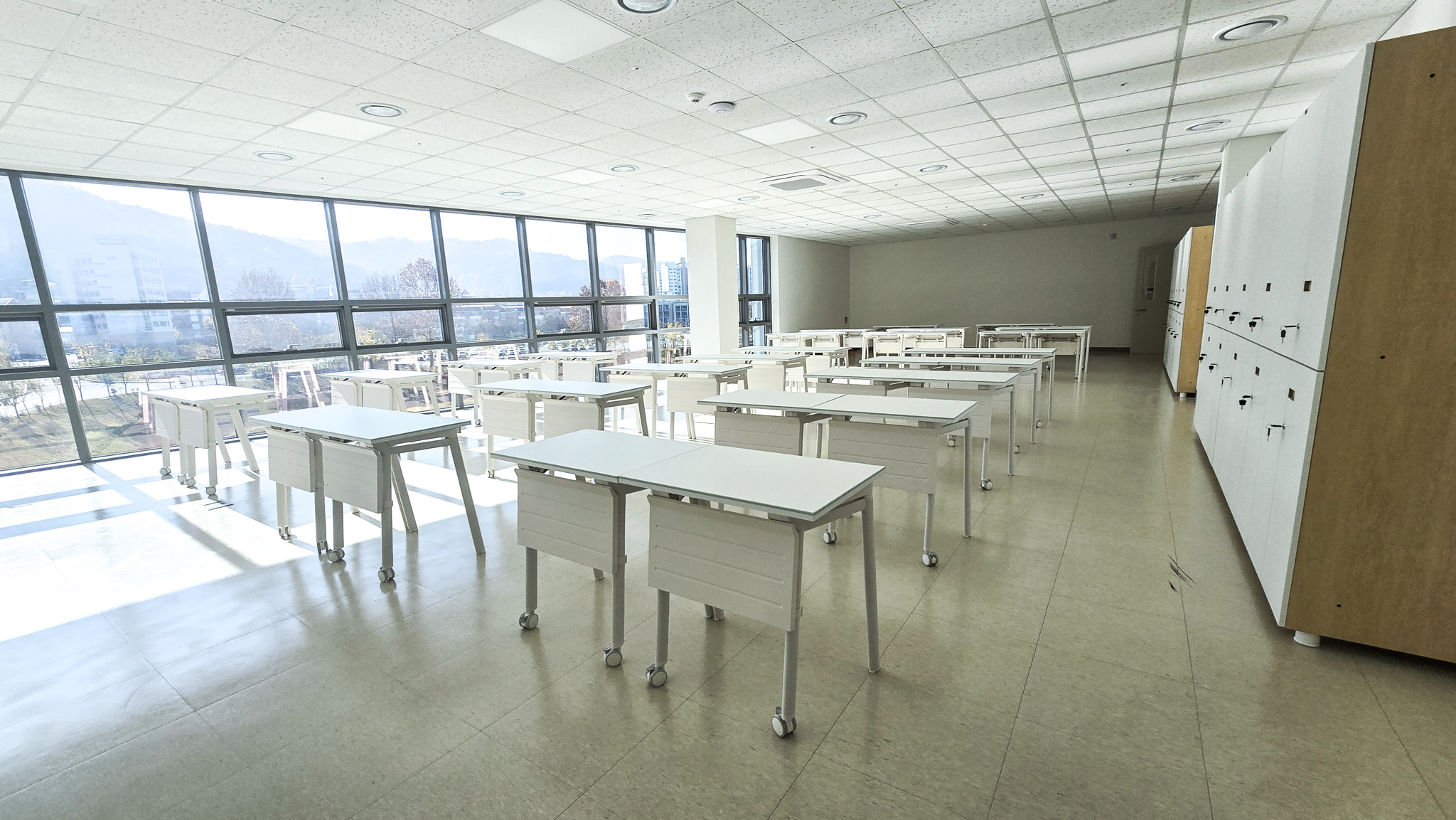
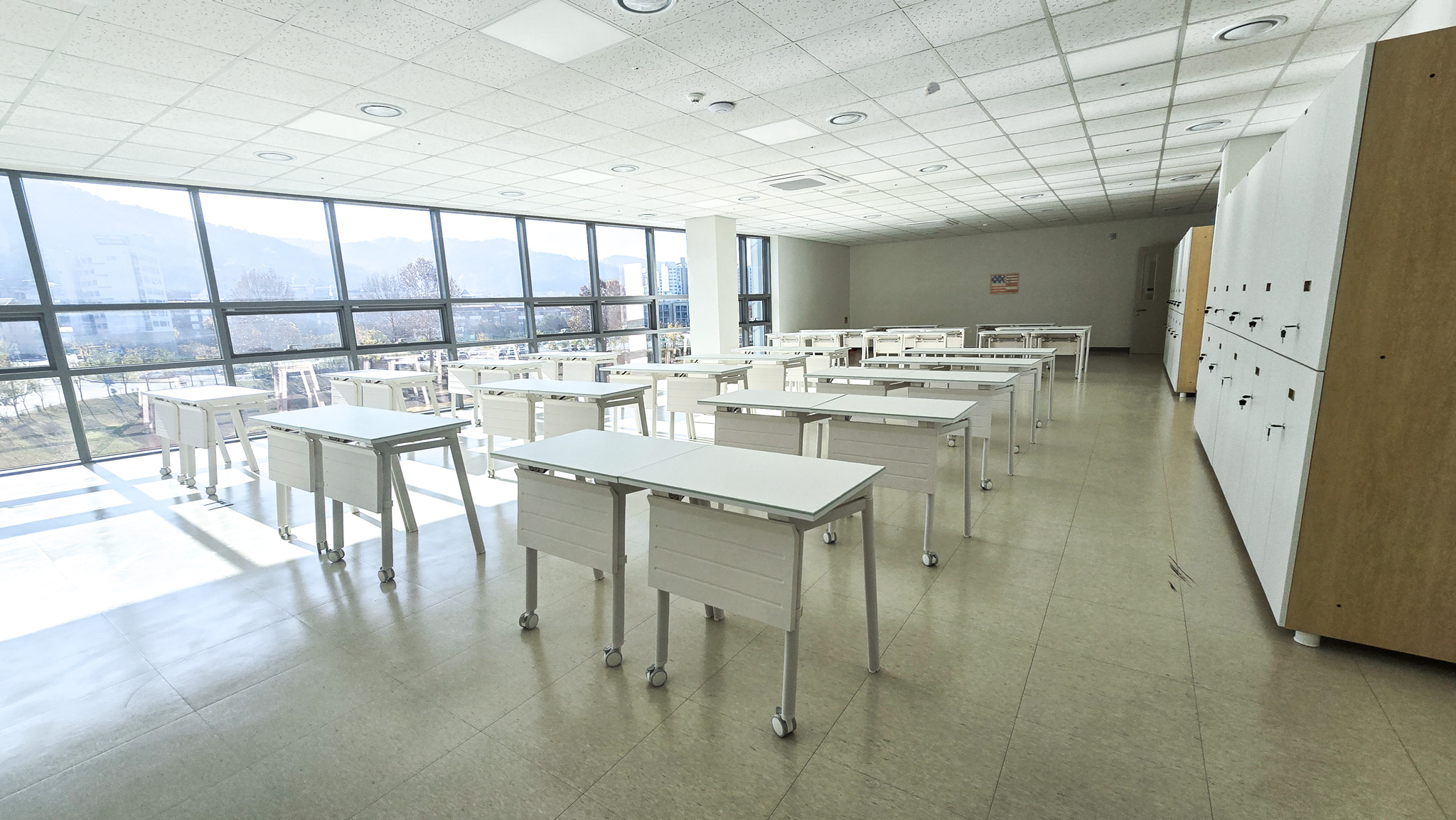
+ wall art [989,272,1020,296]
+ smoke detector [924,81,941,97]
